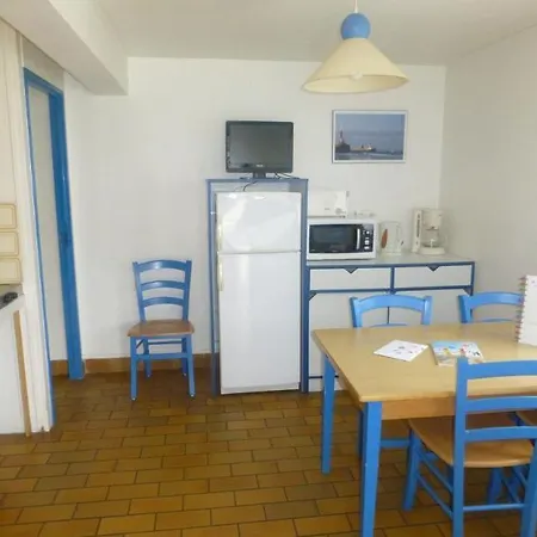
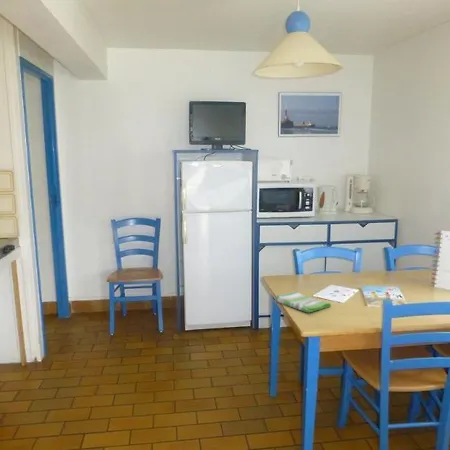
+ dish towel [274,291,332,313]
